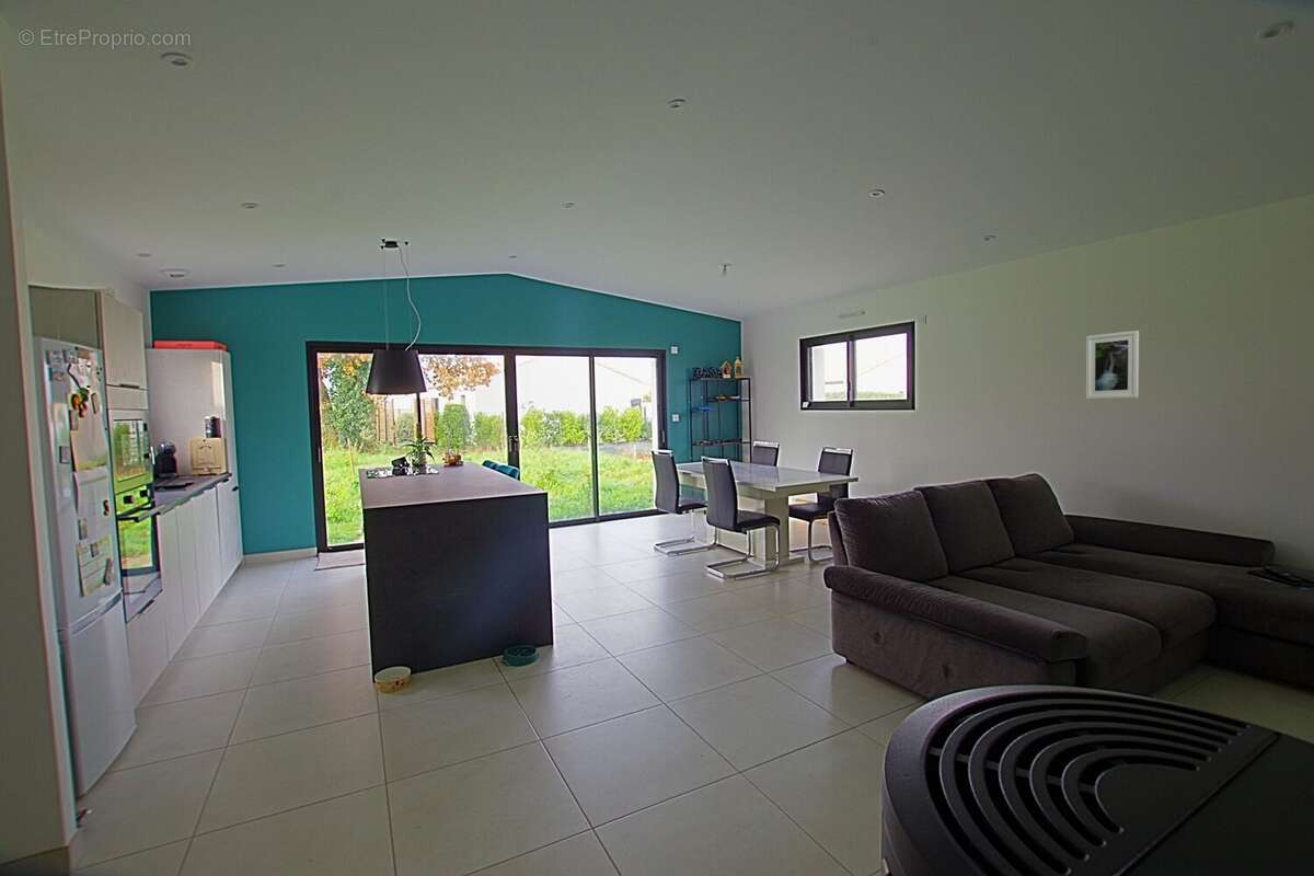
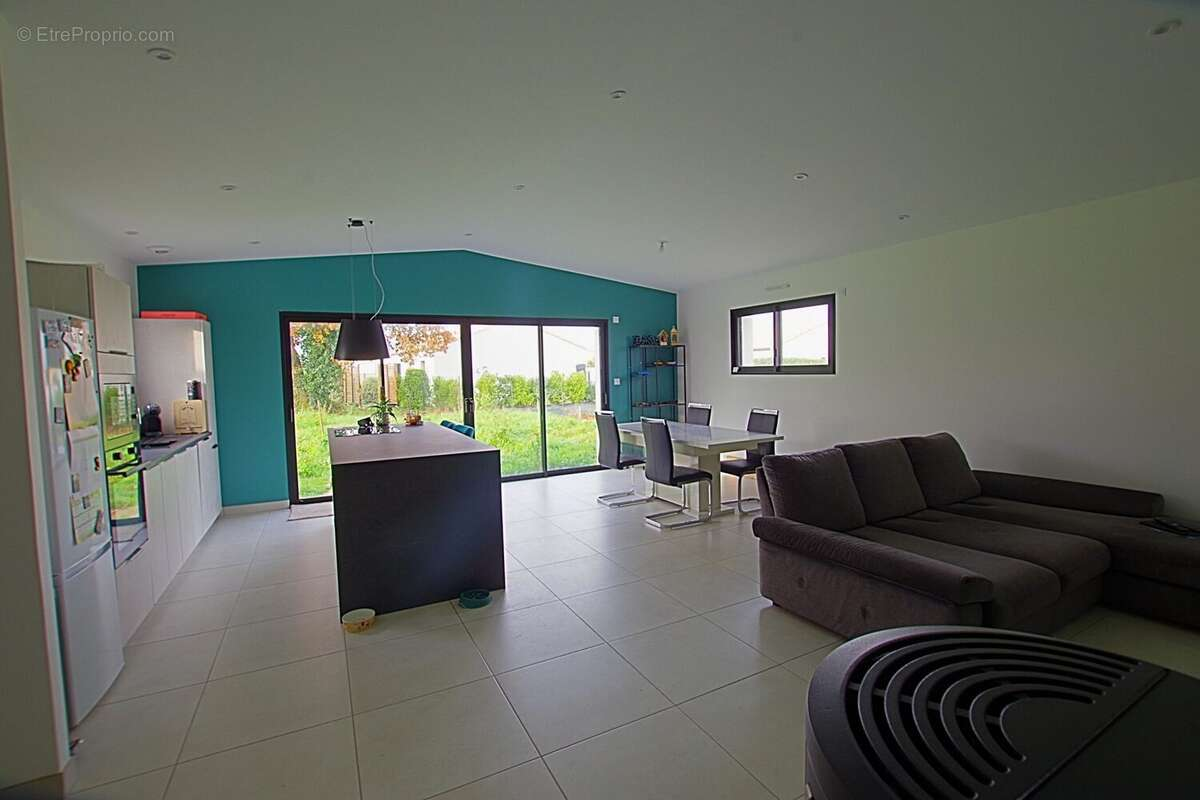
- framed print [1085,330,1140,400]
